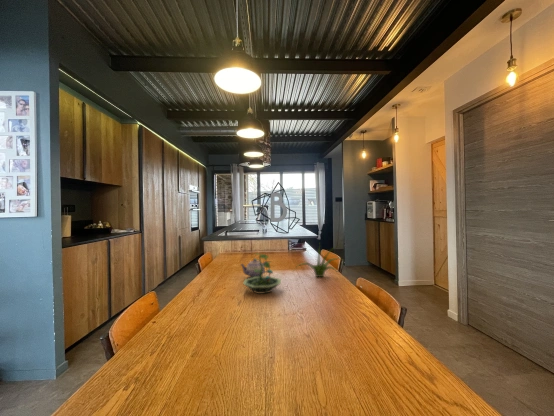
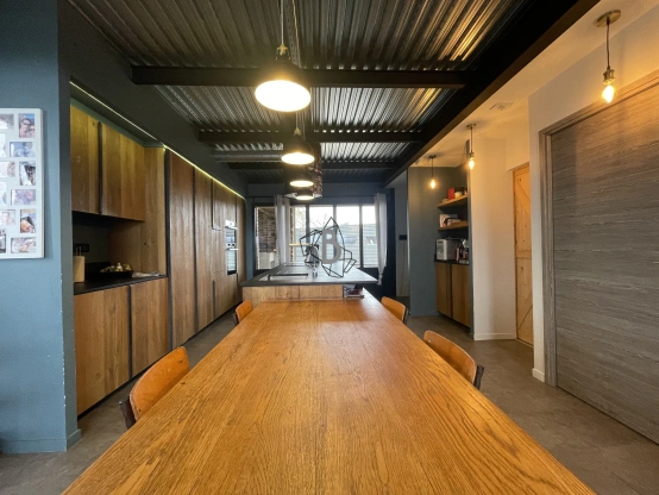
- terrarium [242,252,282,295]
- plant [293,243,344,278]
- teapot [239,257,271,278]
